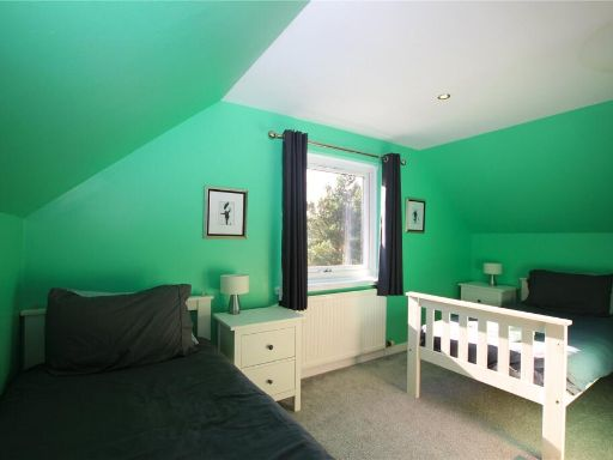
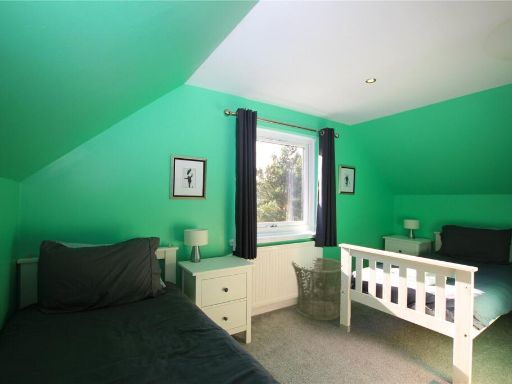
+ basket [291,257,342,322]
